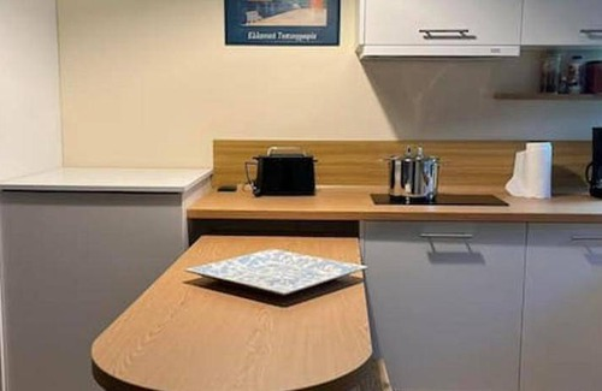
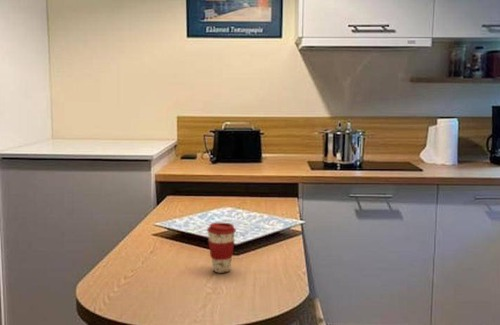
+ coffee cup [206,222,237,274]
